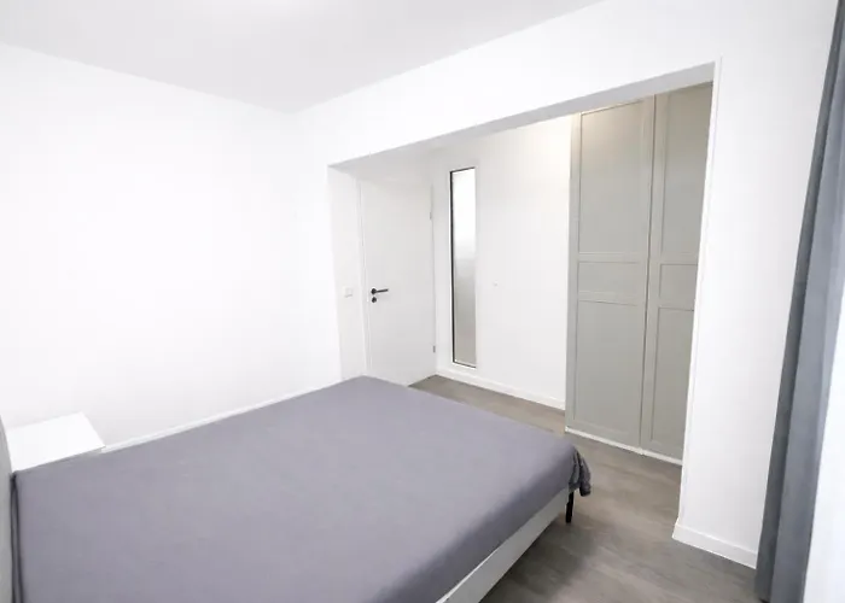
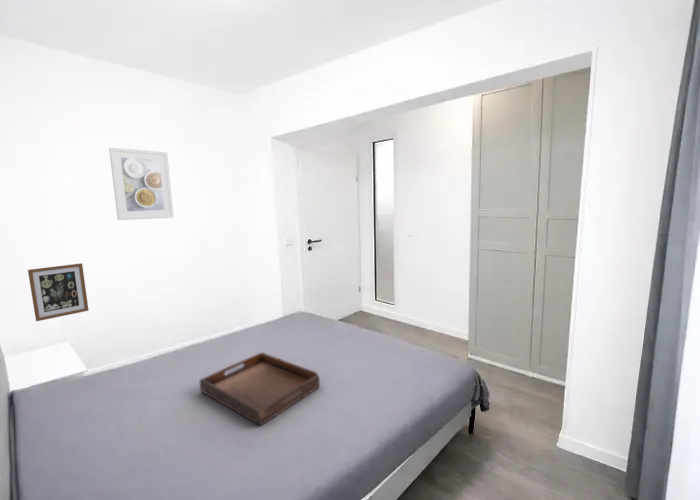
+ serving tray [199,351,321,427]
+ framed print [108,147,174,221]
+ wall art [27,262,89,322]
